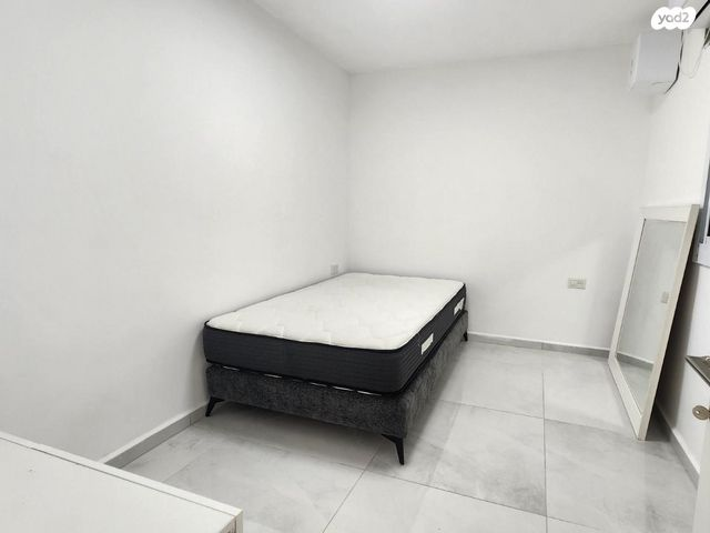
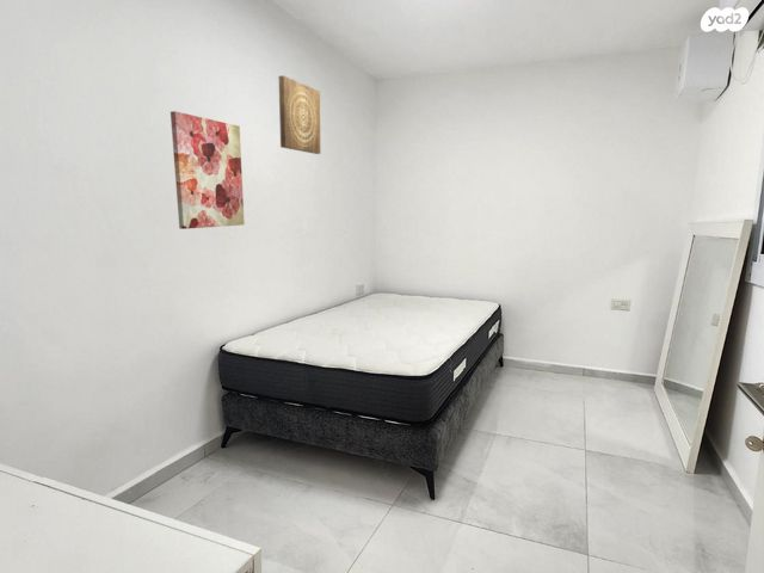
+ wall art [278,74,321,155]
+ wall art [170,110,246,230]
